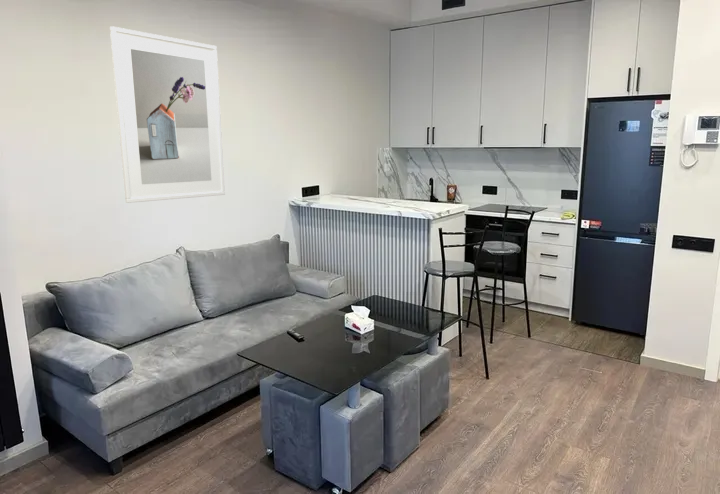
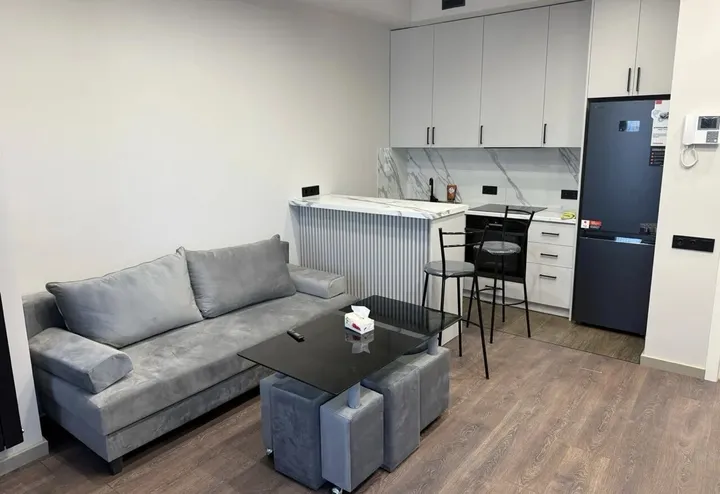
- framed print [109,25,226,204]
